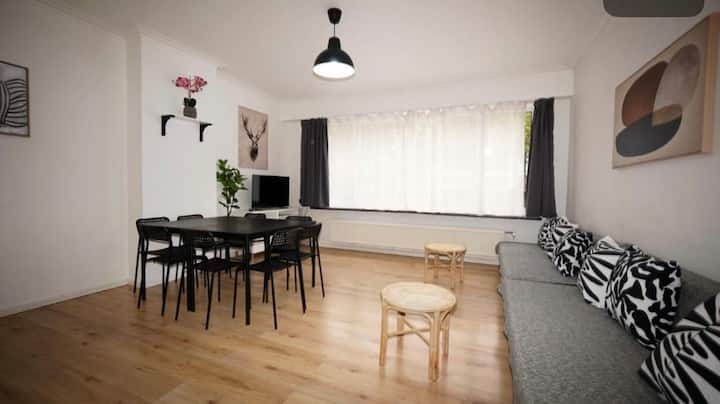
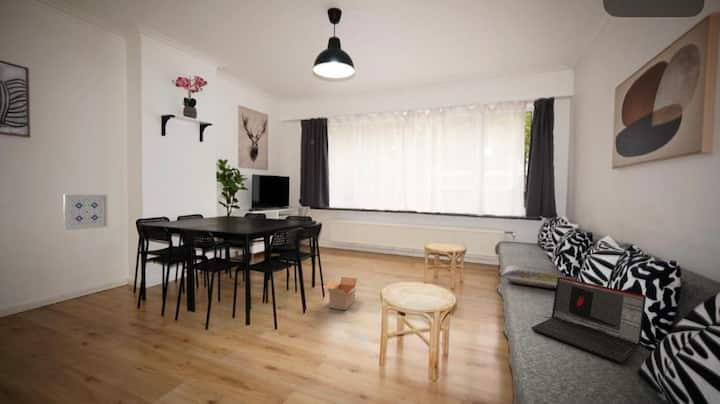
+ laptop [530,277,647,364]
+ cardboard box [322,276,360,311]
+ wall art [62,193,109,231]
+ cushion [500,264,567,289]
